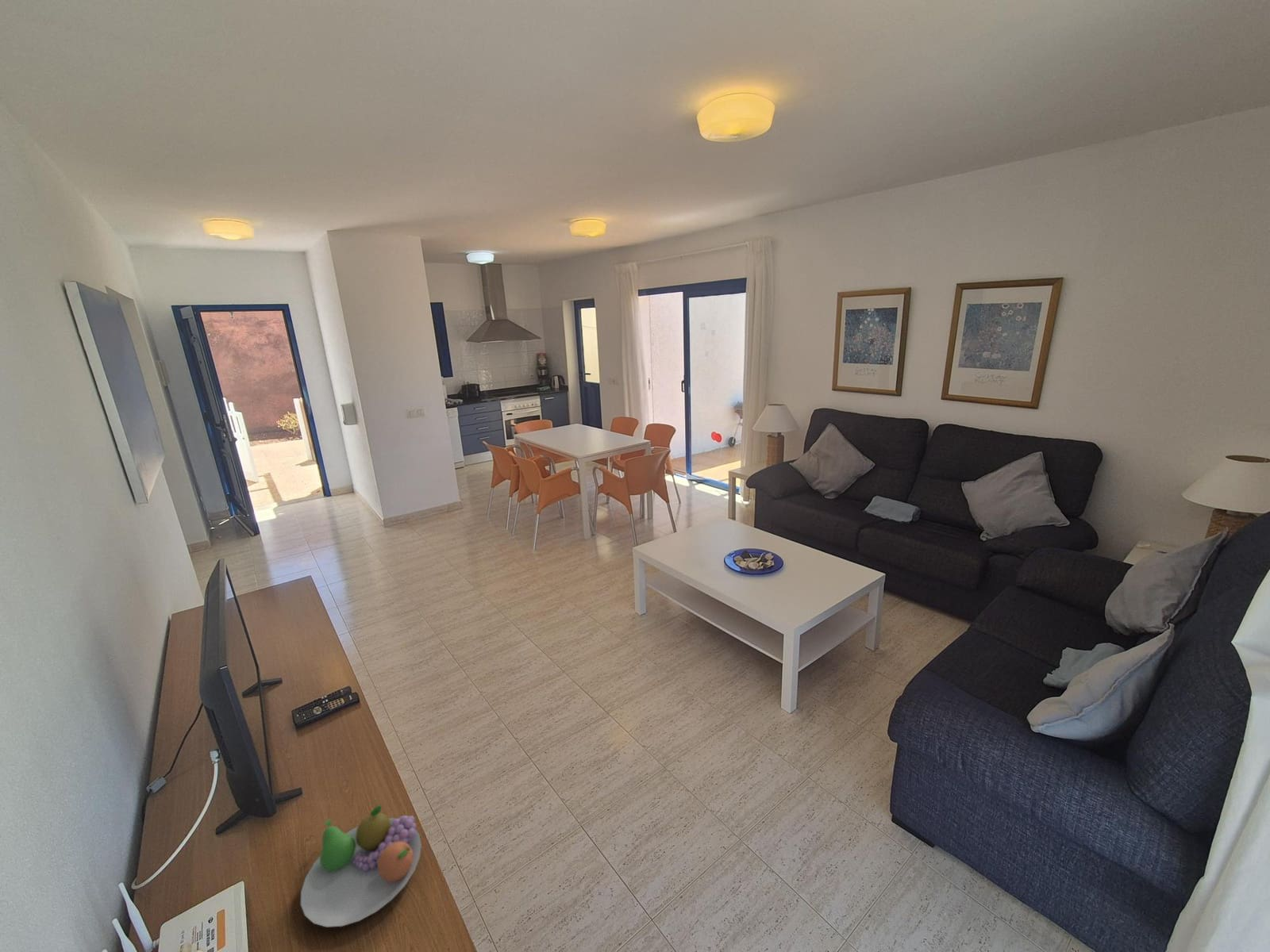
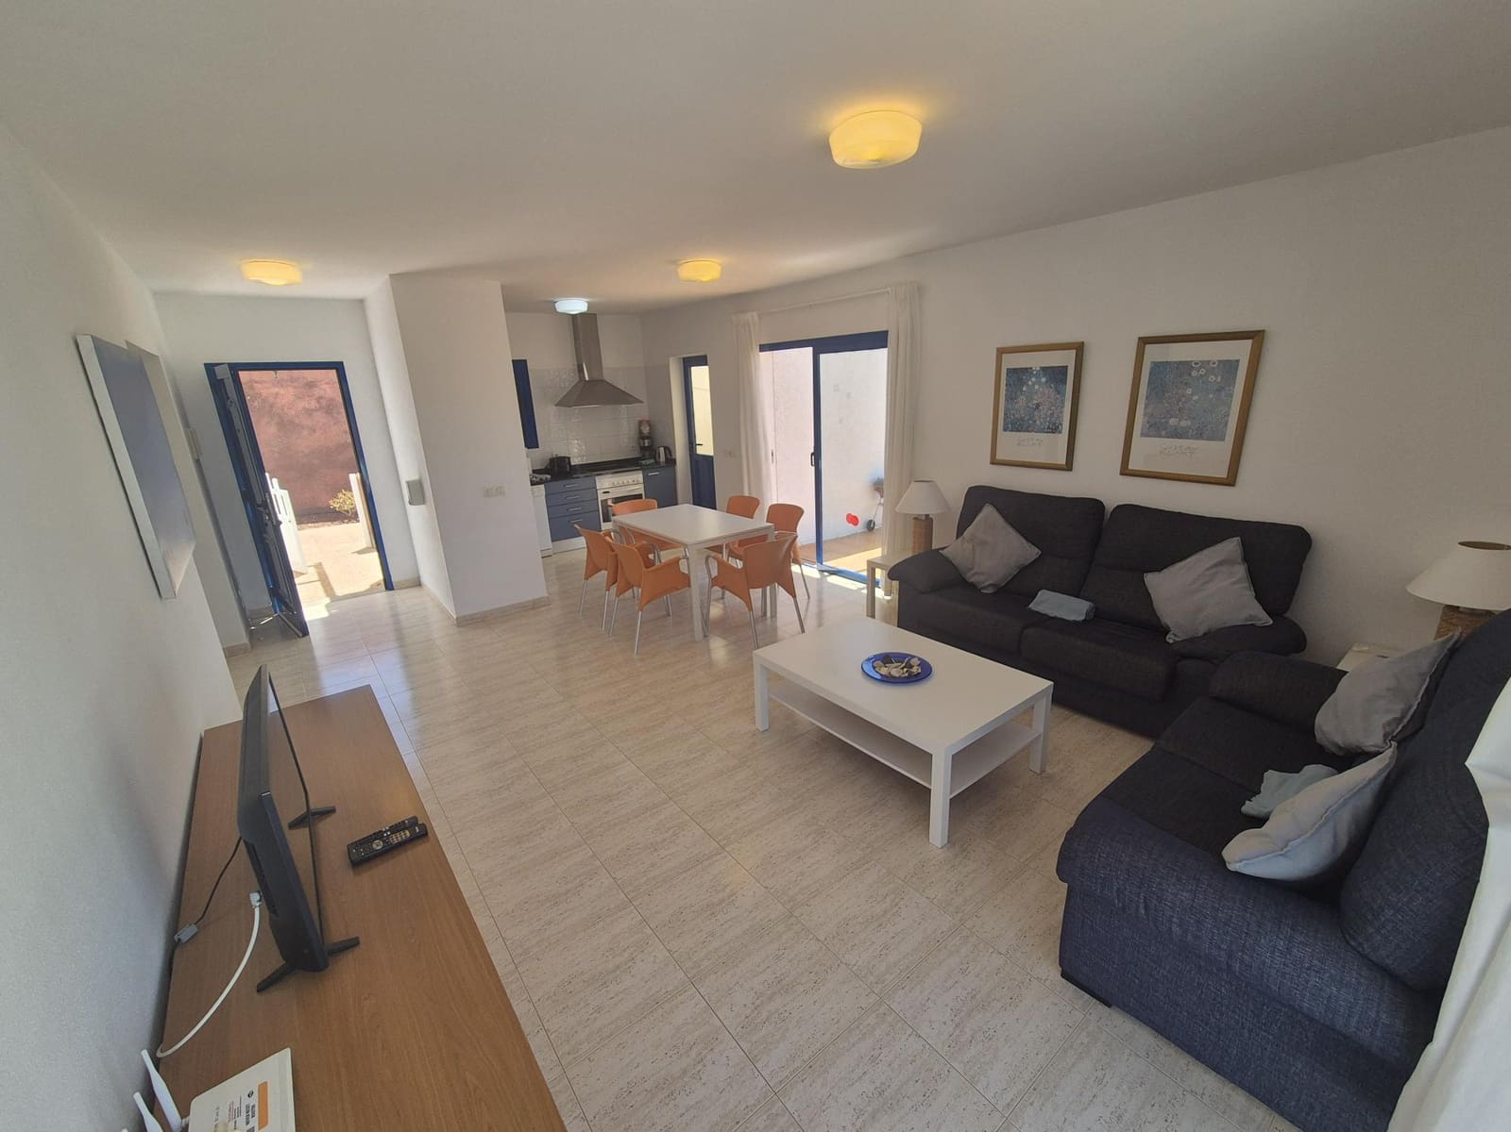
- fruit bowl [300,804,422,927]
